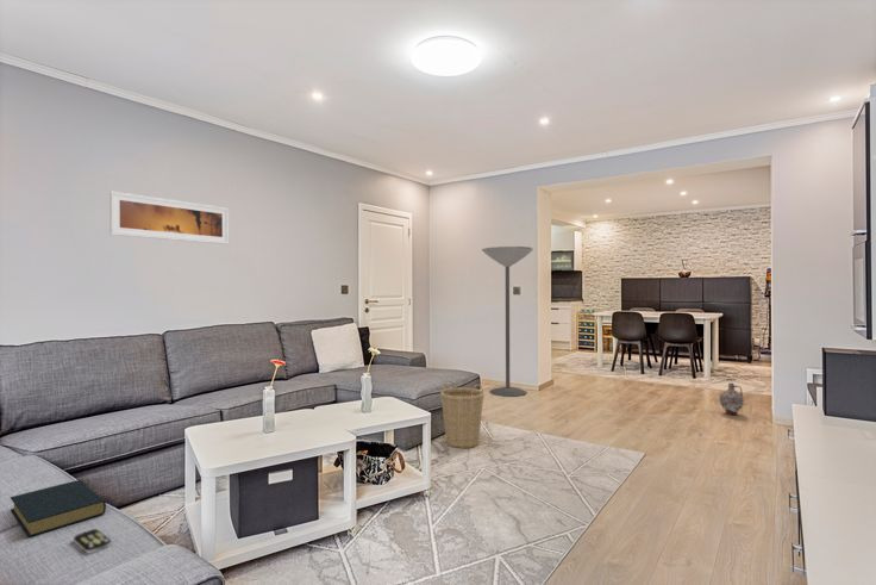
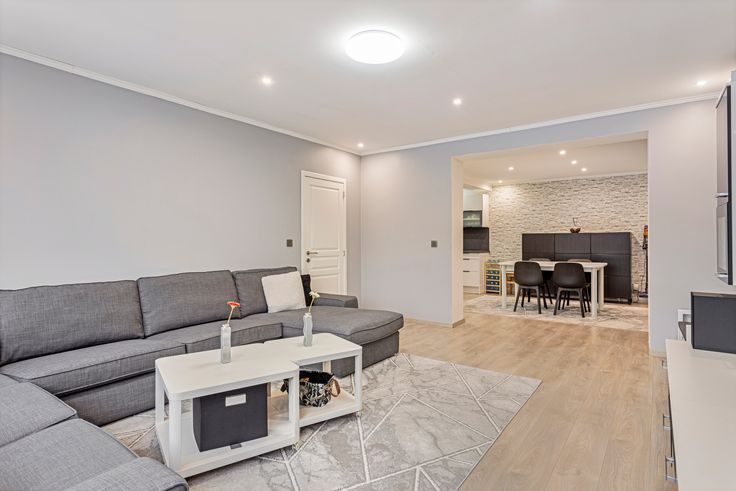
- ceramic jug [718,382,745,416]
- hardback book [10,479,107,539]
- basket [439,379,486,449]
- floor lamp [481,245,534,398]
- remote control [73,528,112,555]
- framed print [108,189,230,245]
